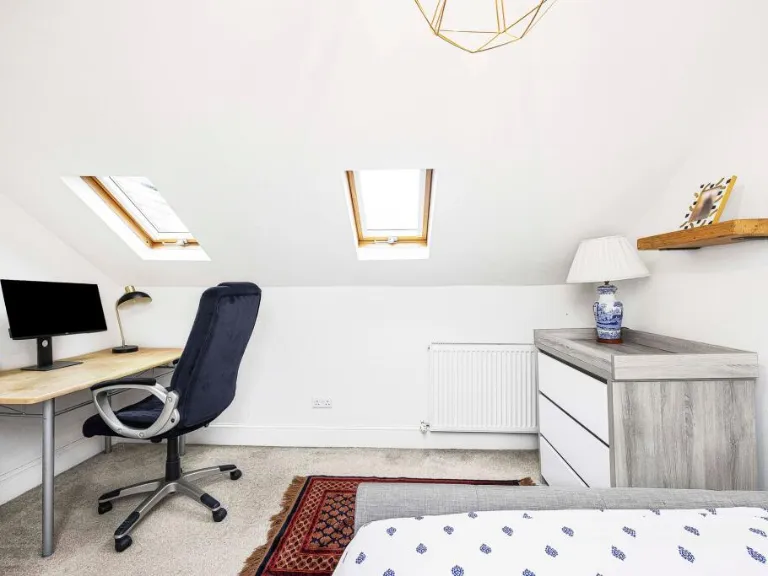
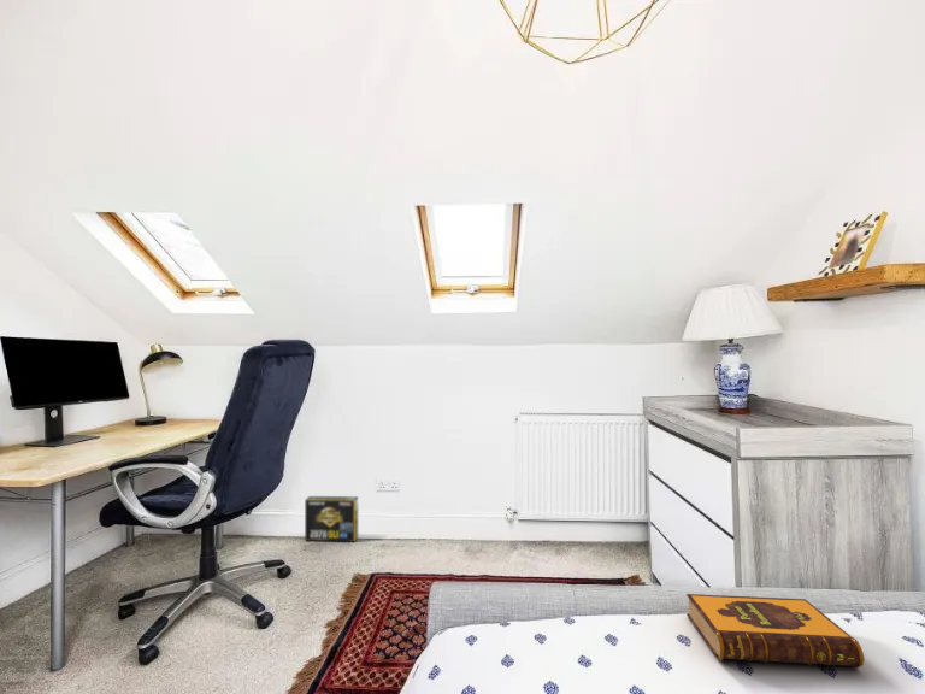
+ hardback book [685,593,865,669]
+ box [304,495,359,542]
